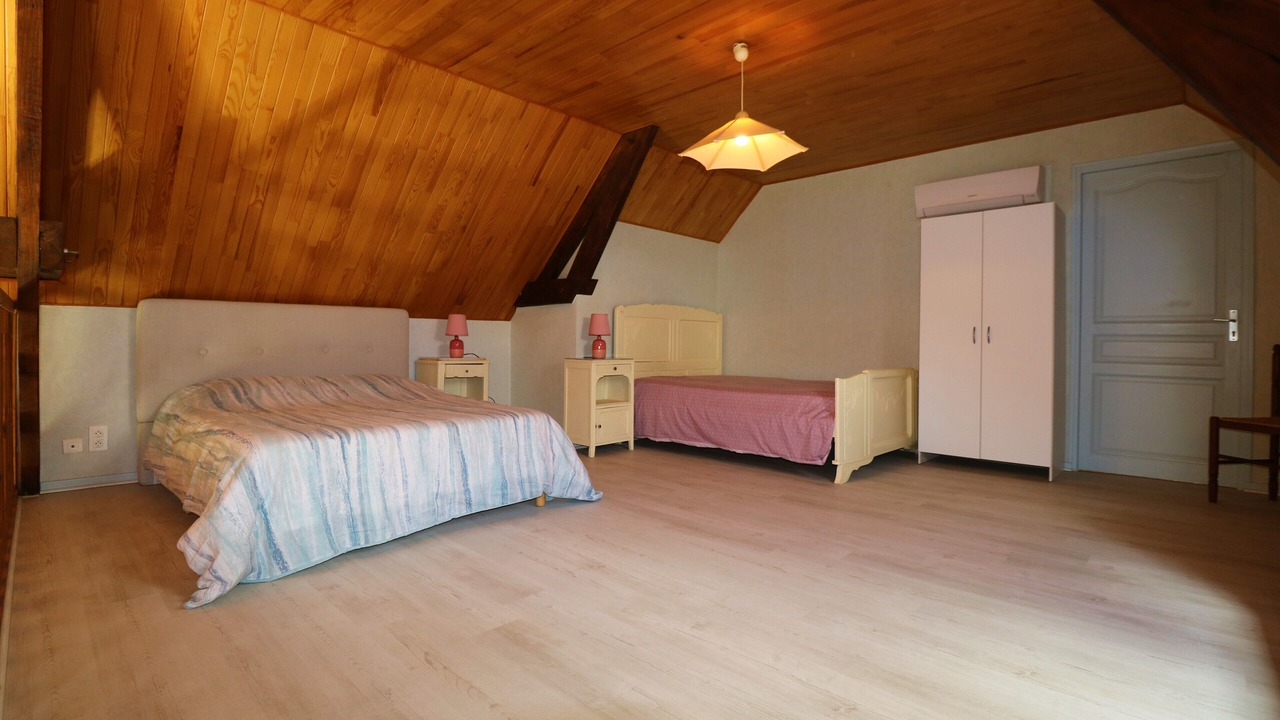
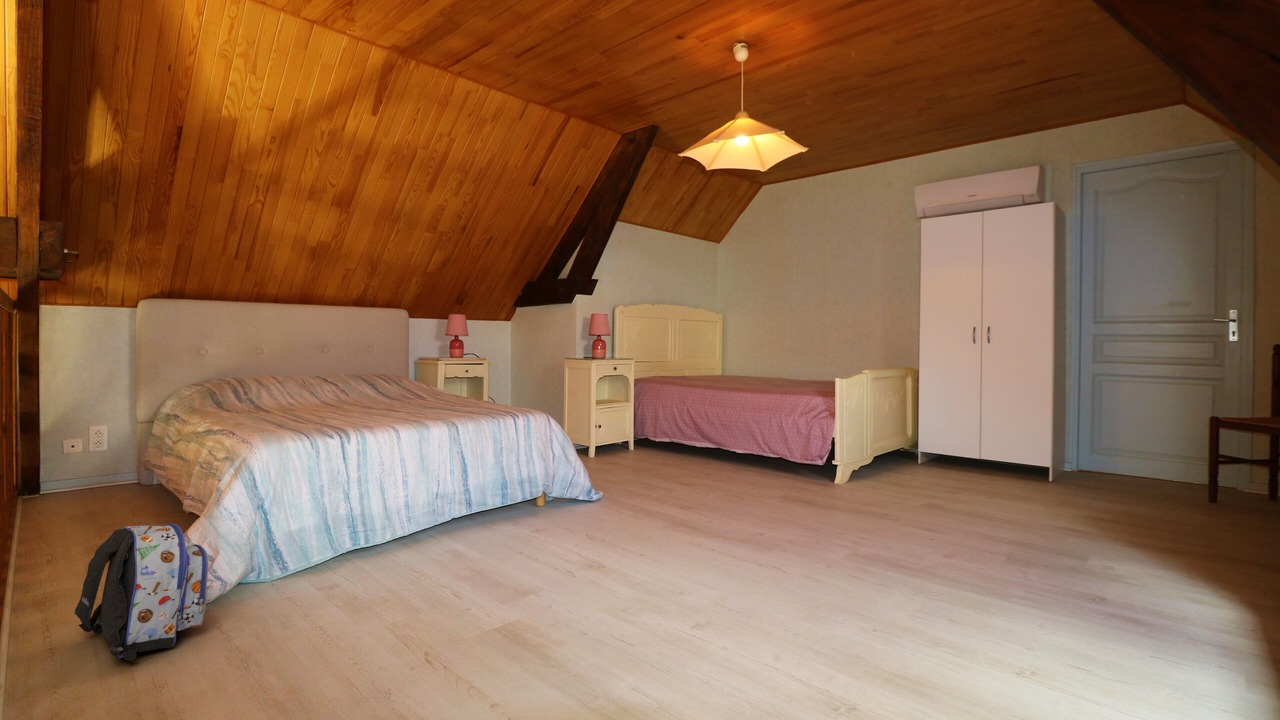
+ backpack [74,523,209,661]
